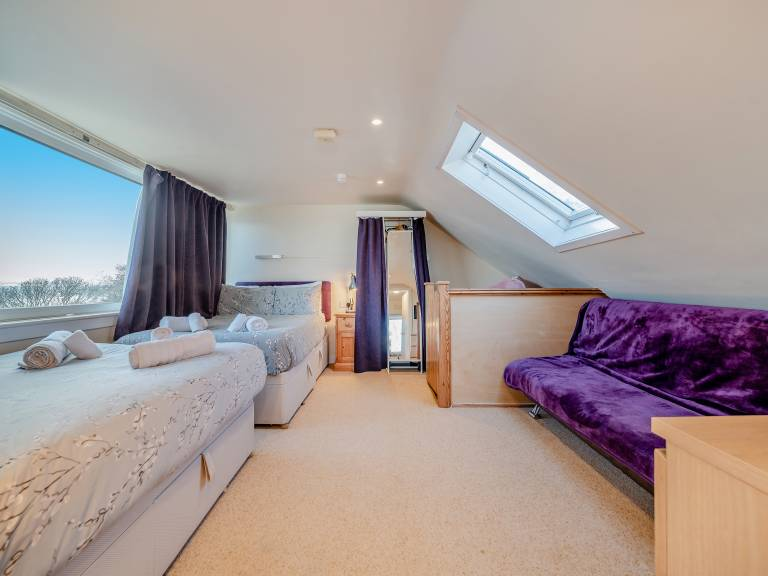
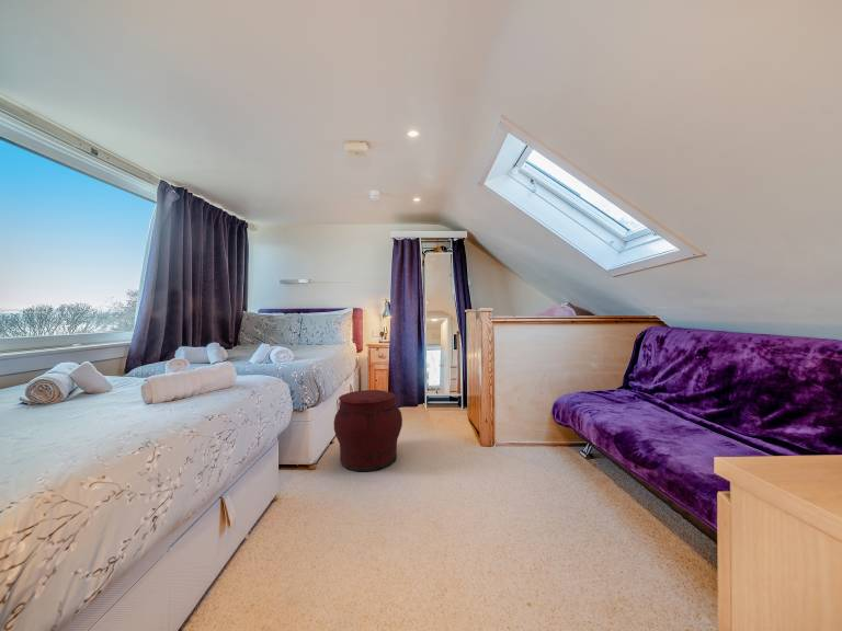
+ ottoman [333,389,403,472]
